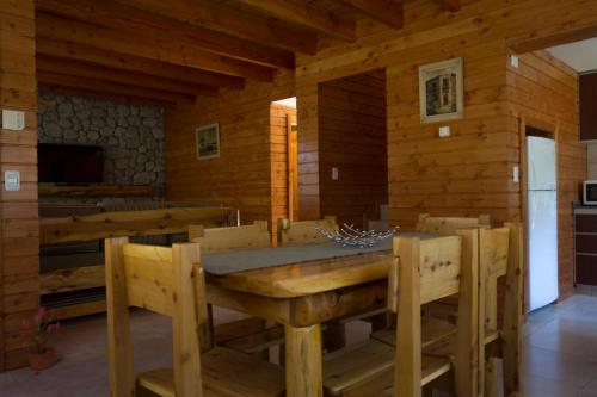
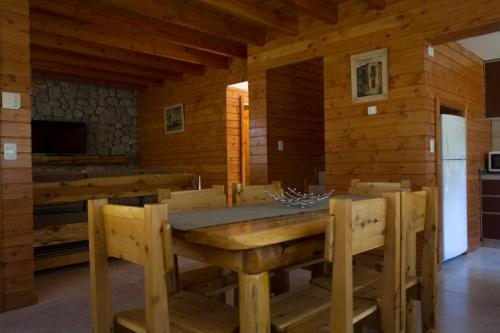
- potted plant [13,306,66,376]
